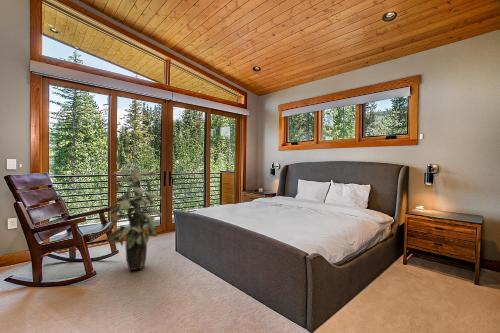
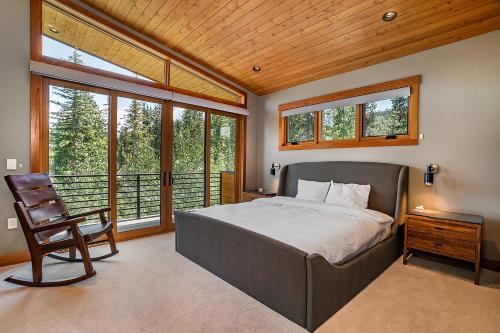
- indoor plant [105,163,163,271]
